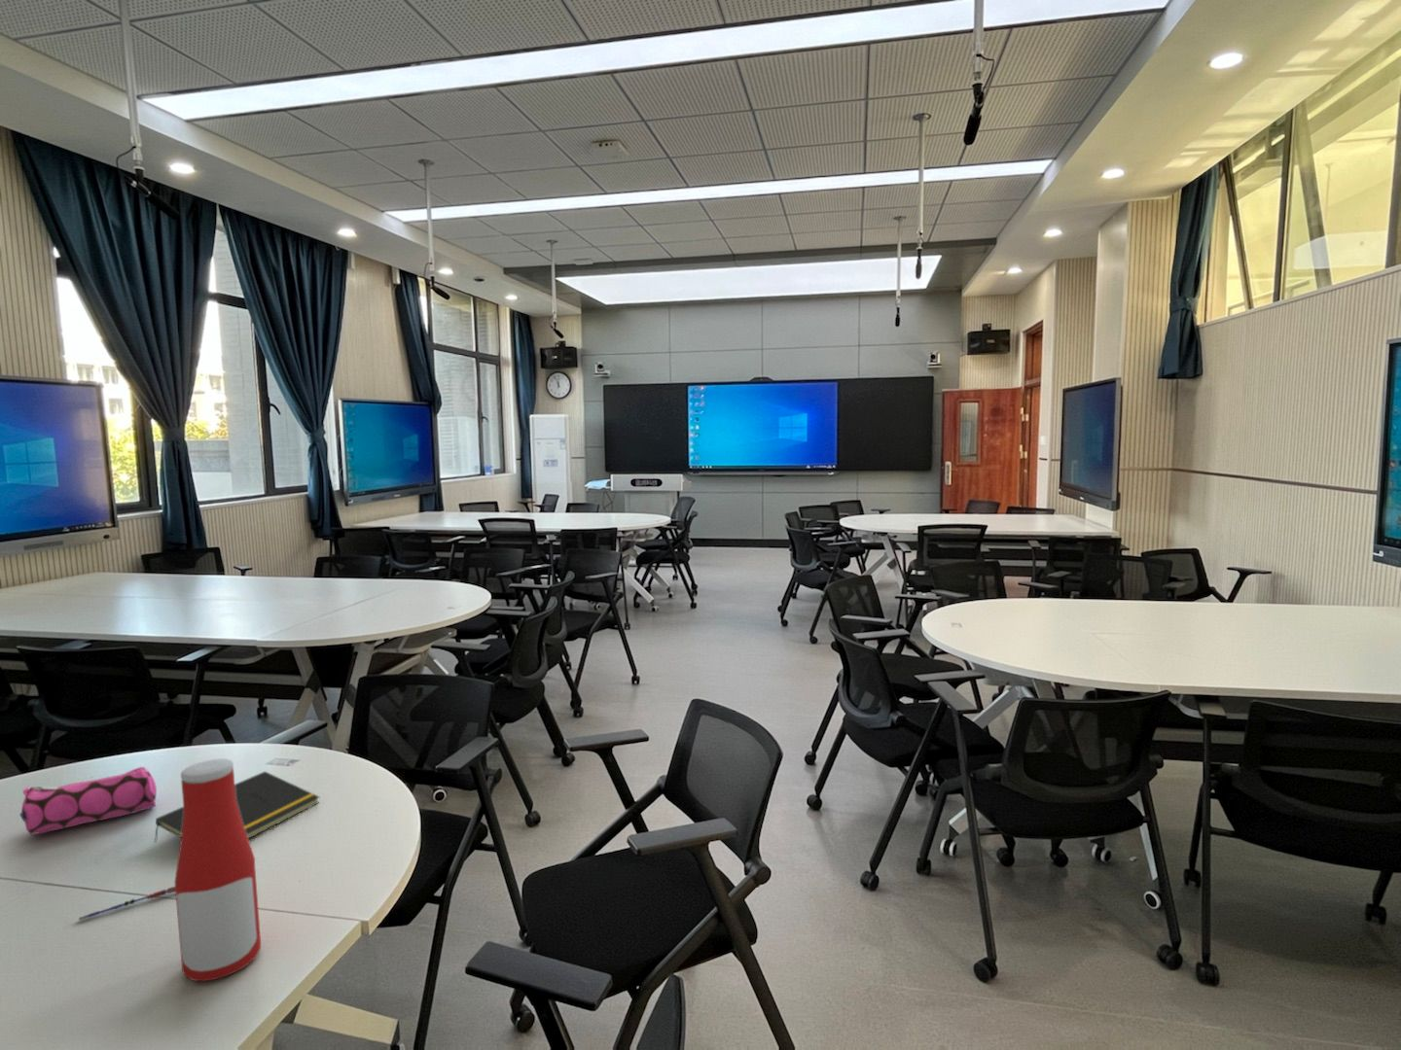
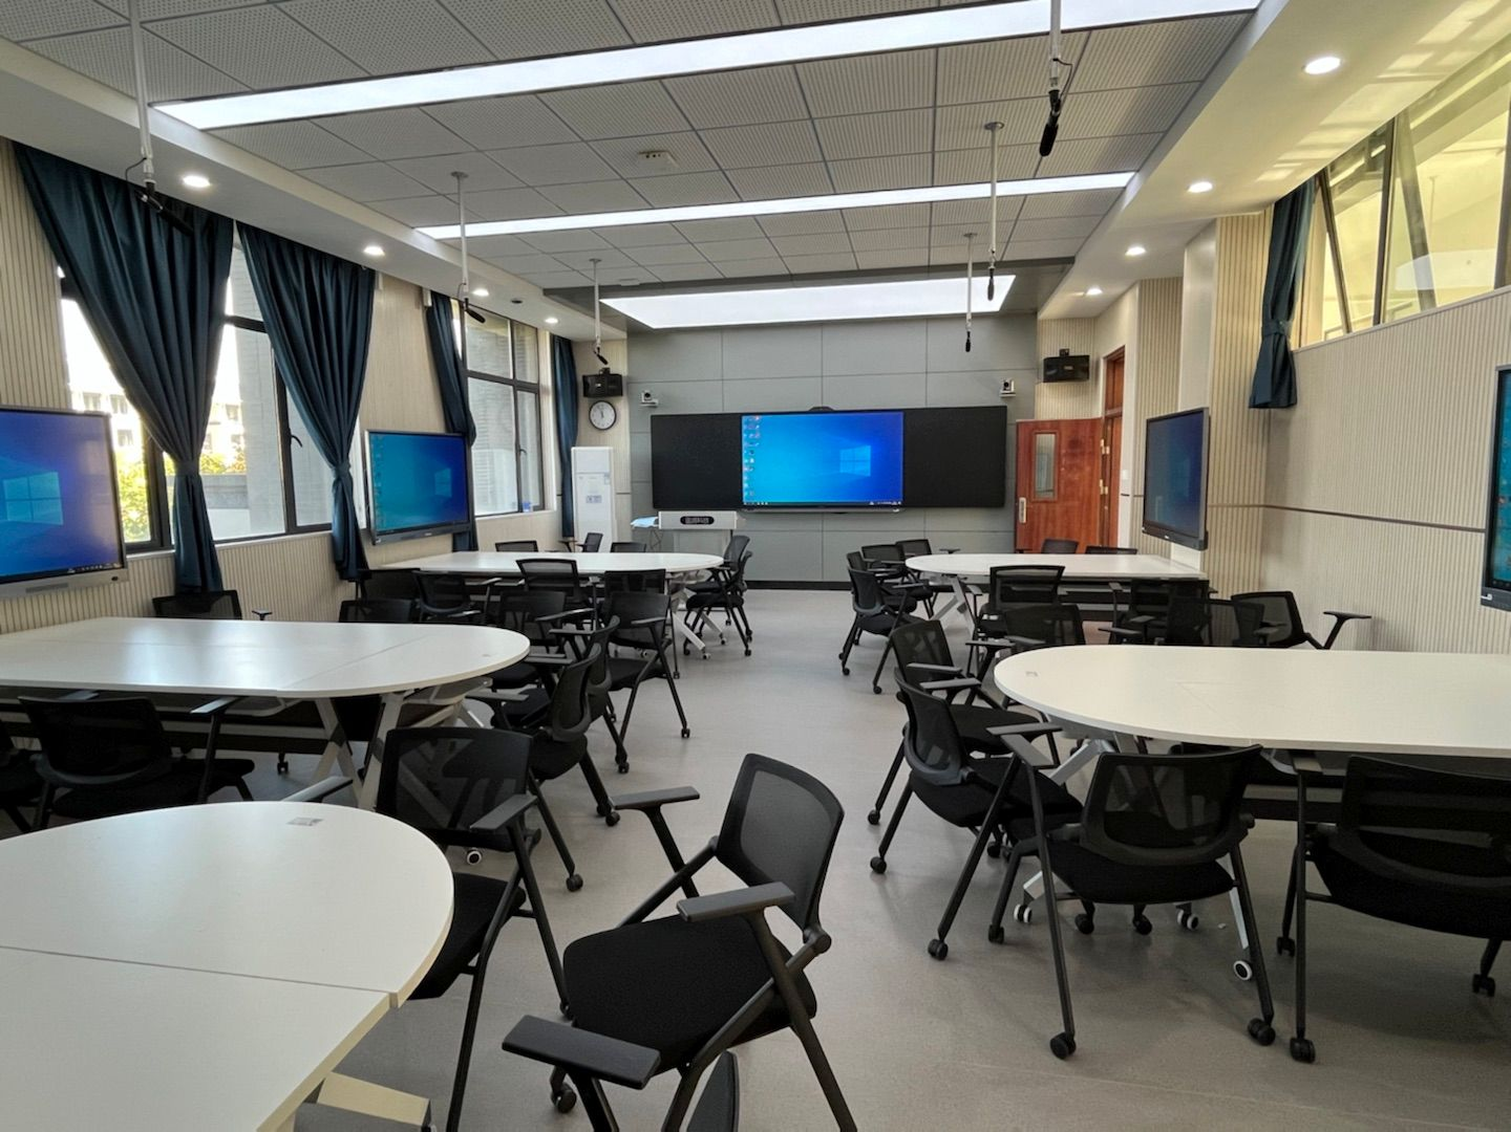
- pen [78,886,175,922]
- notepad [153,770,320,844]
- pencil case [19,767,158,835]
- bottle [174,758,261,982]
